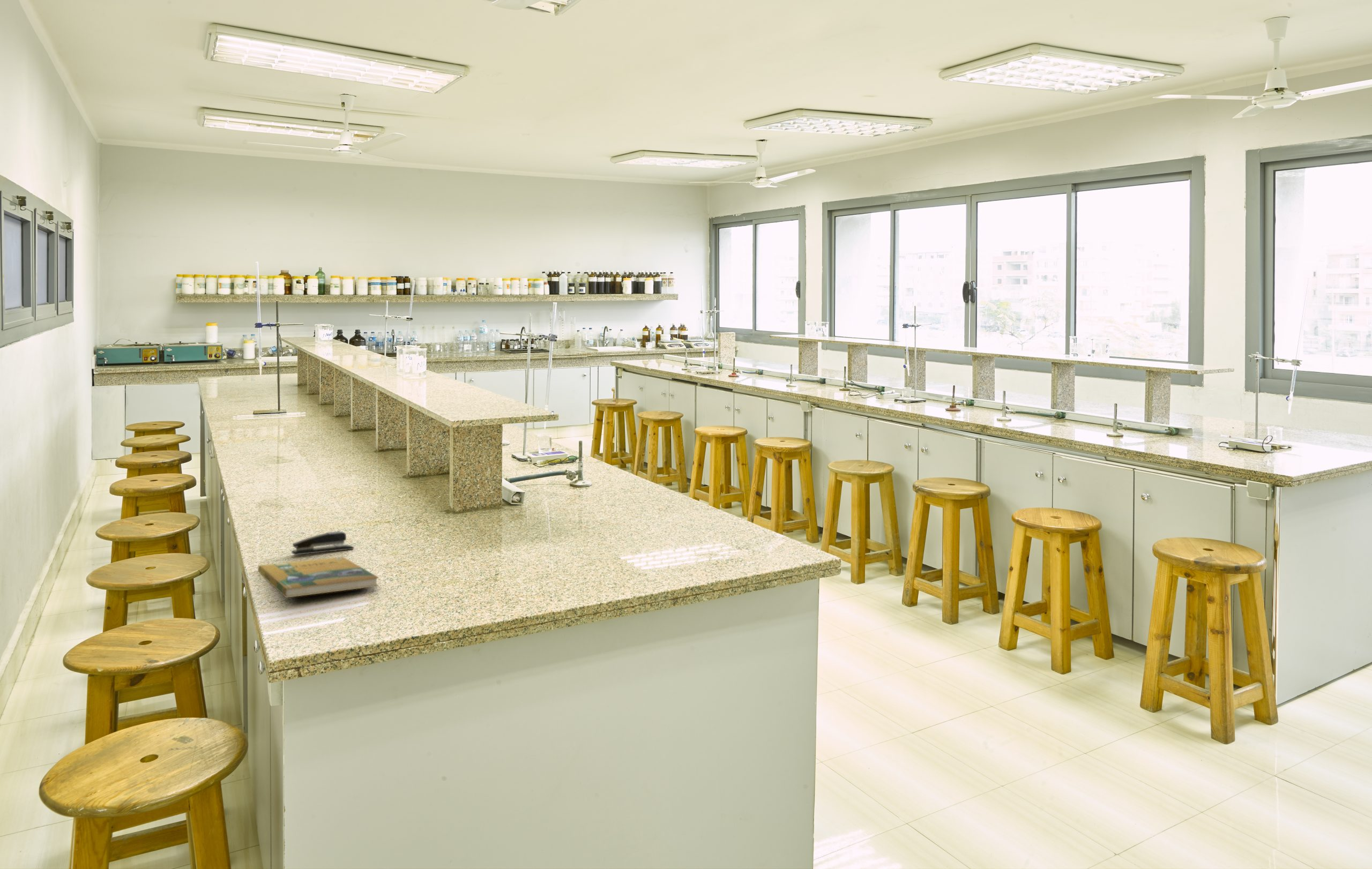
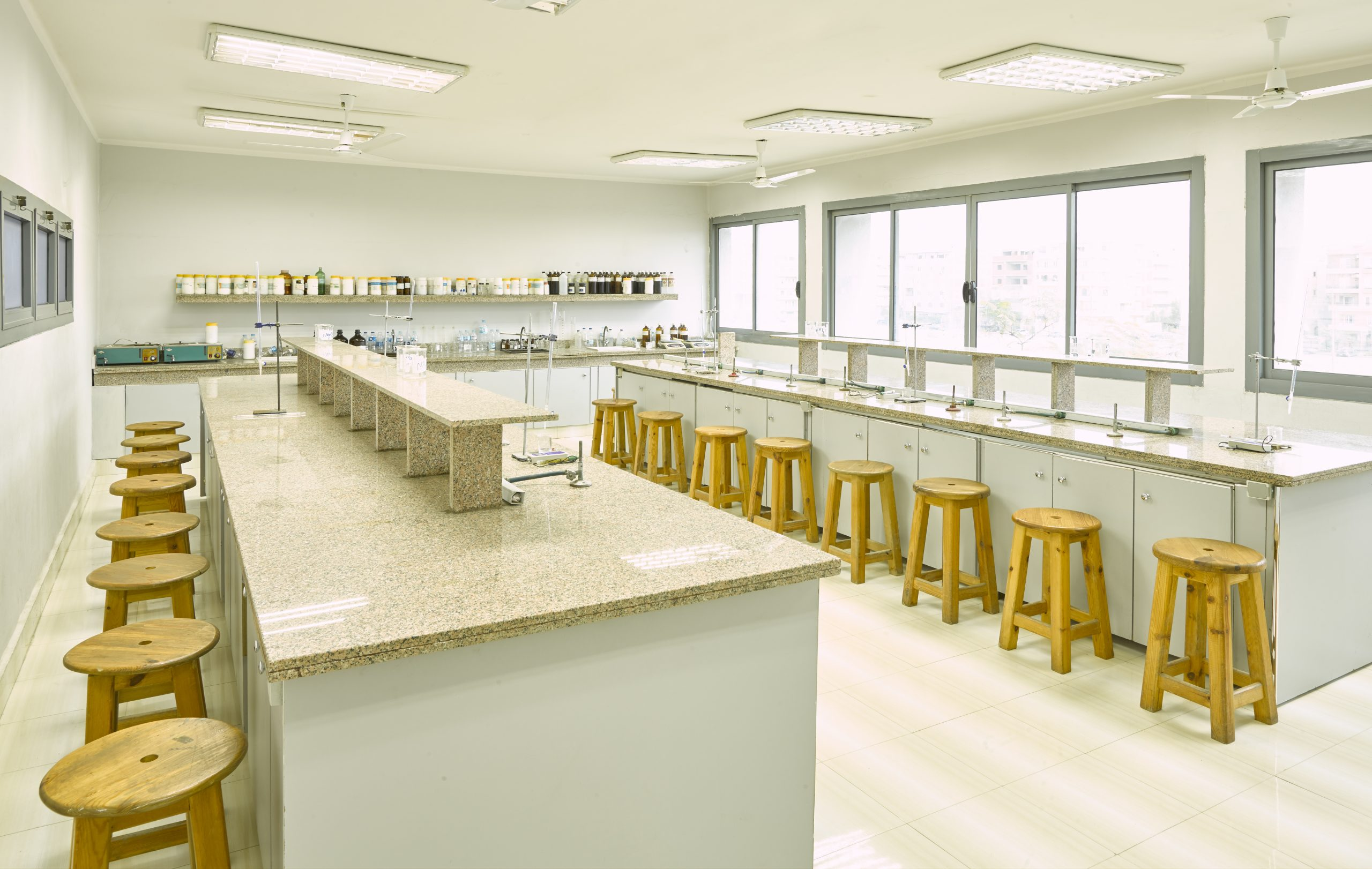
- stapler [291,531,354,556]
- booklet [257,556,379,598]
